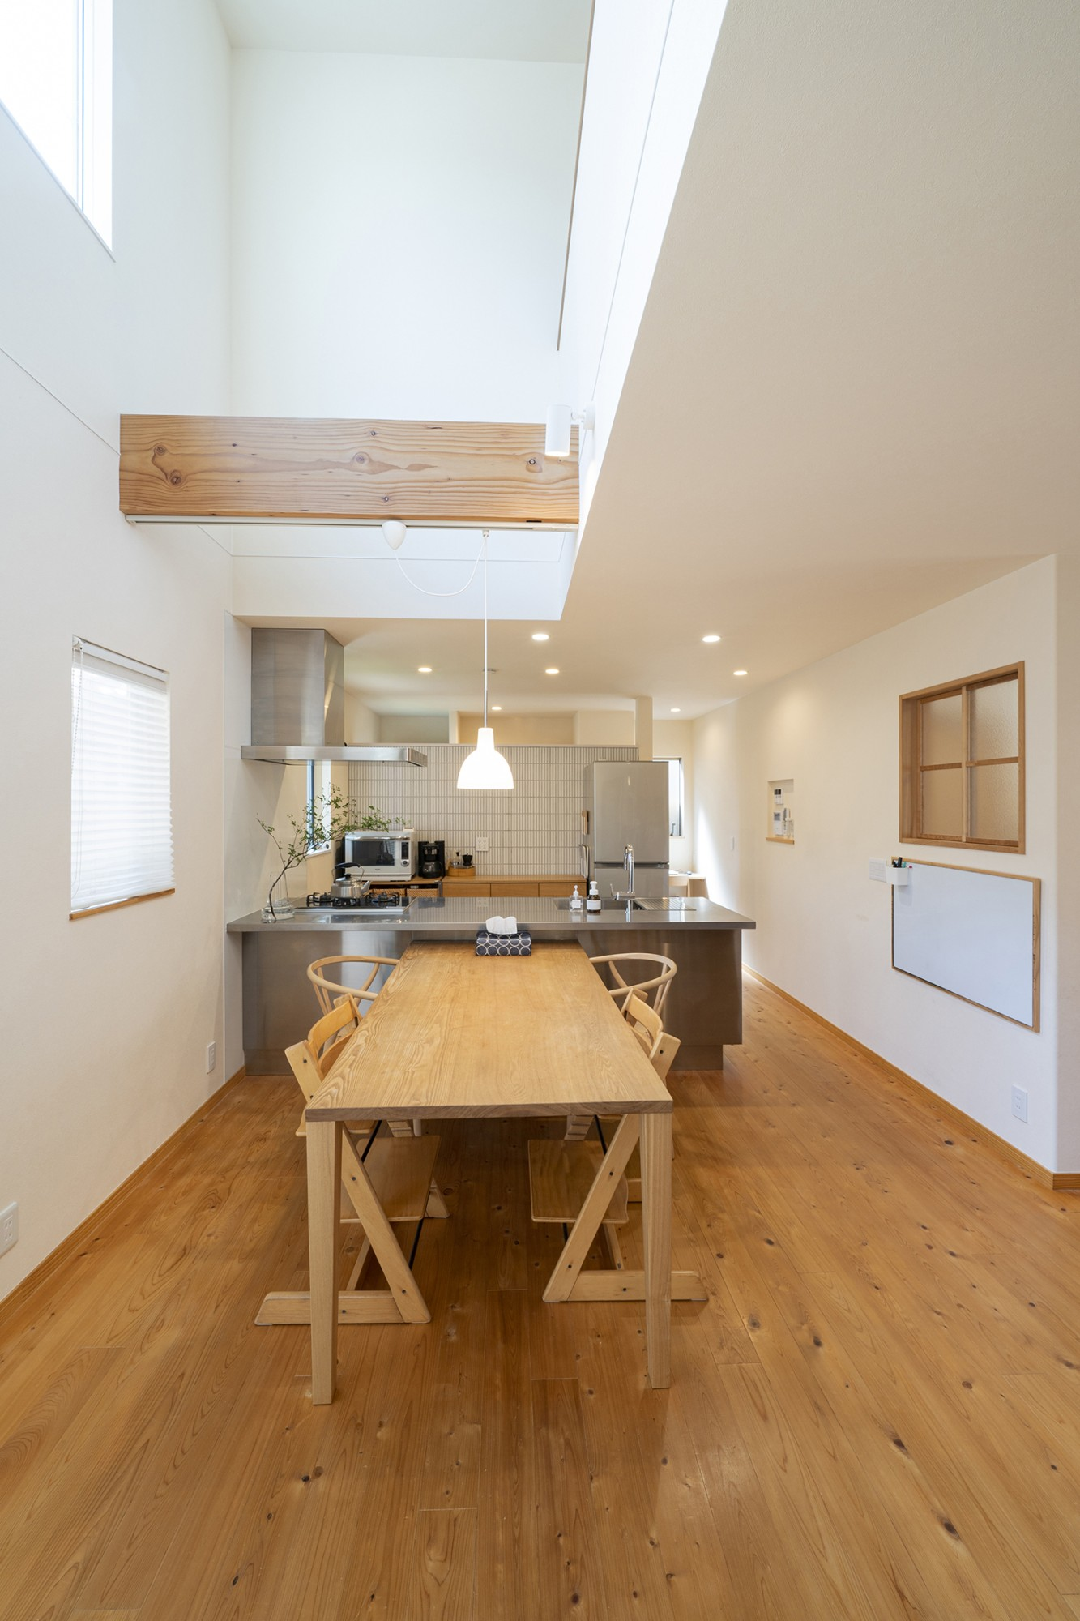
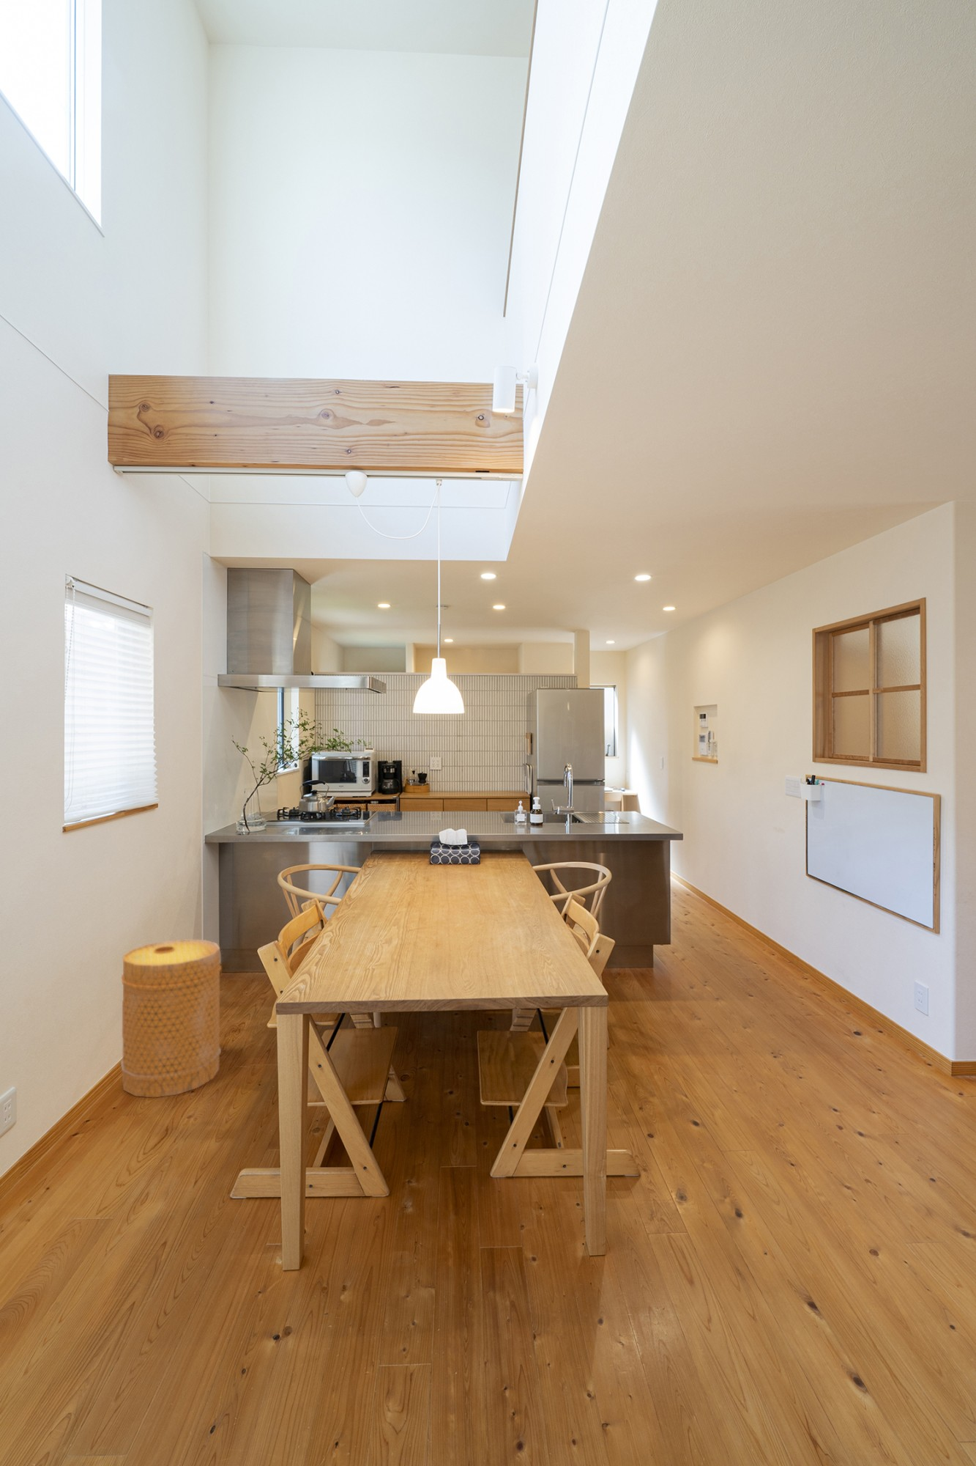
+ basket [120,938,222,1099]
